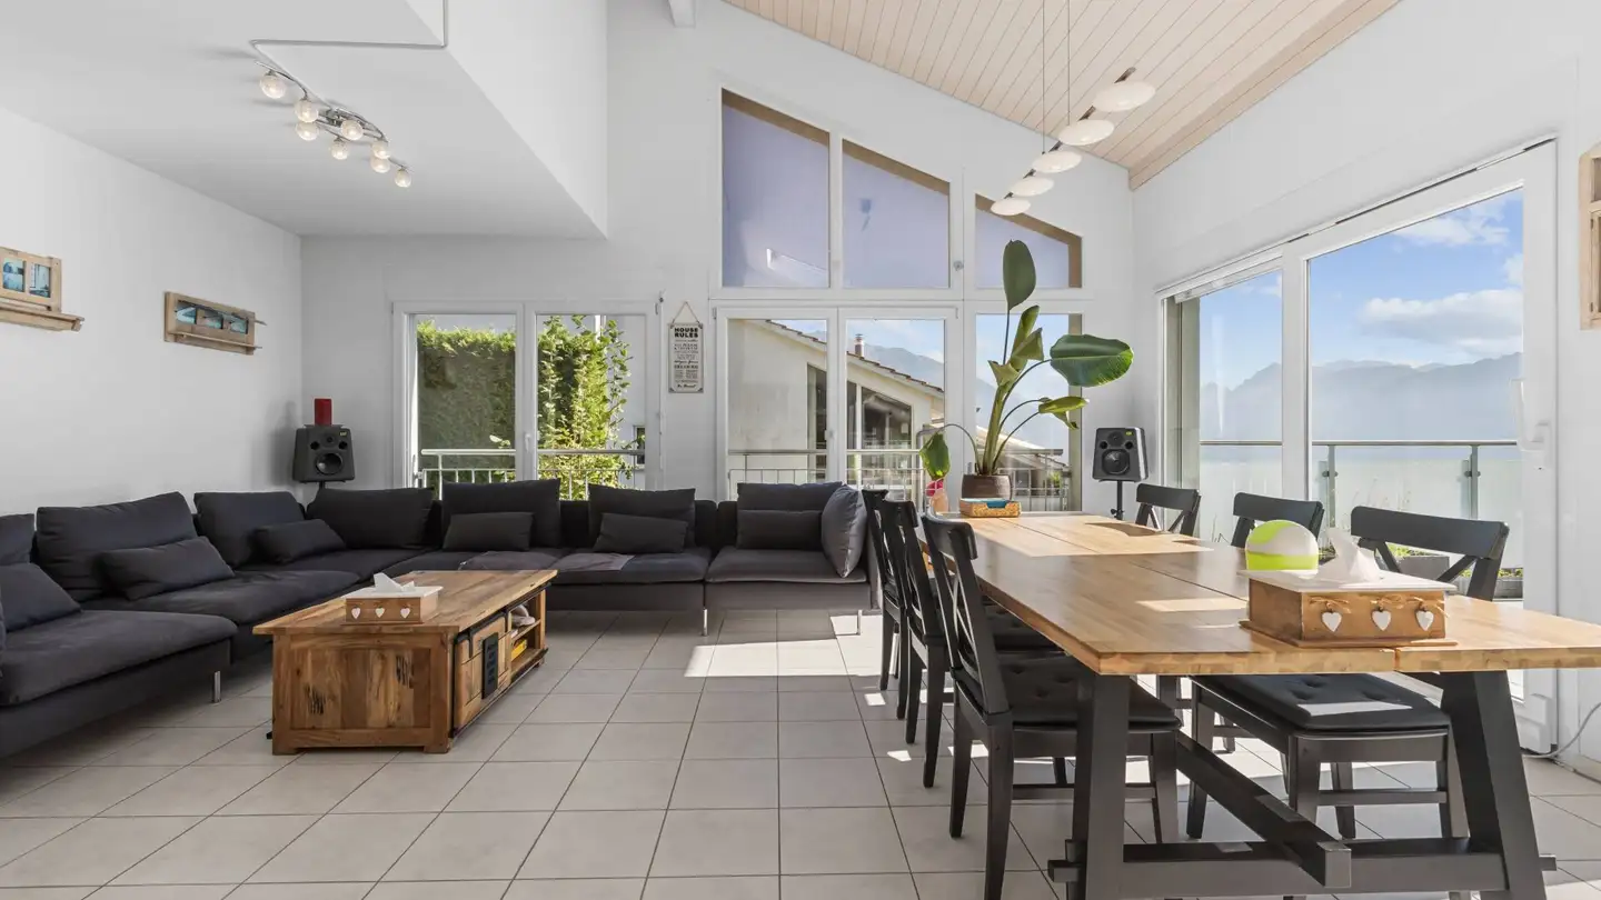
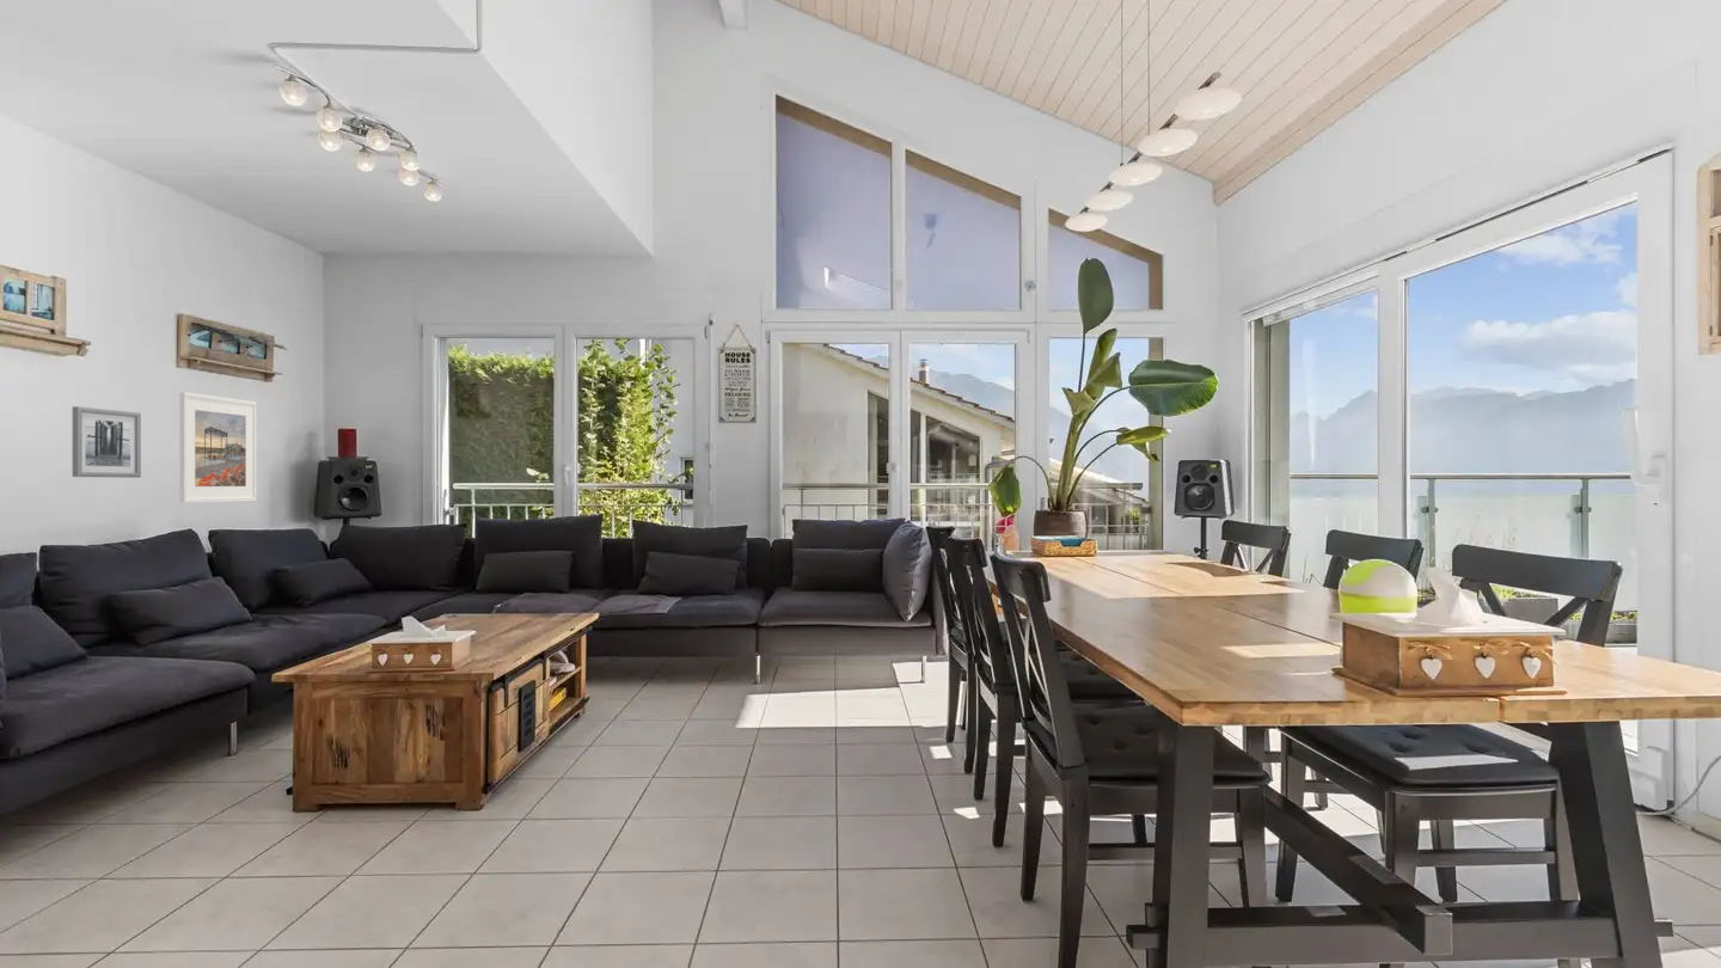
+ wall art [72,405,142,479]
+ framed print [179,391,258,504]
